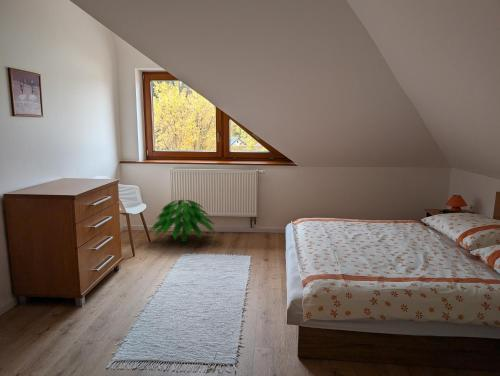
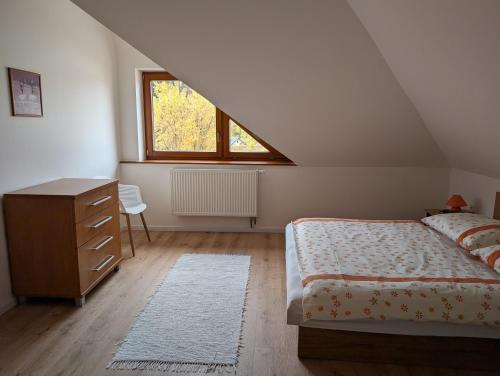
- indoor plant [150,197,216,243]
